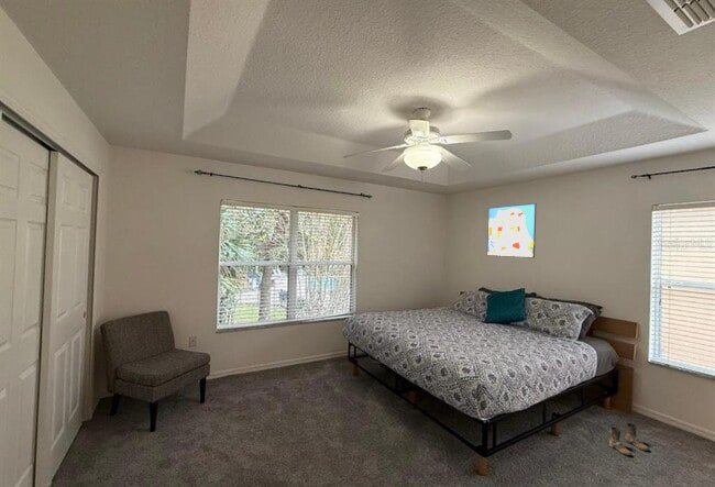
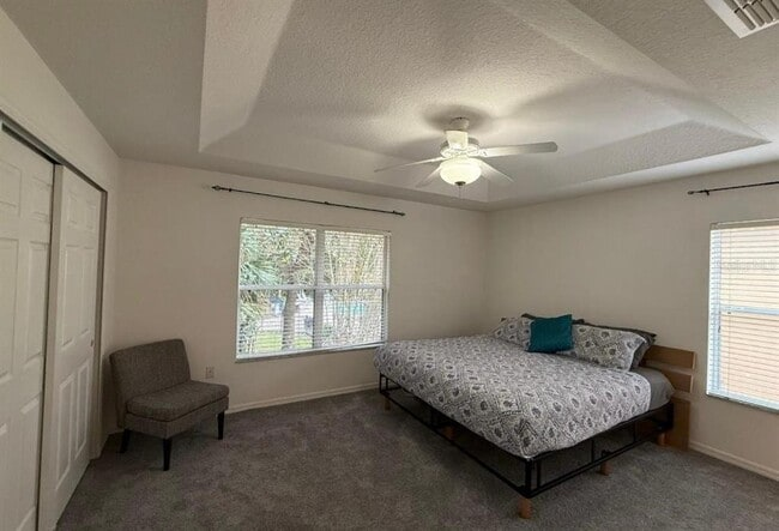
- wall art [486,202,537,259]
- boots [608,422,650,456]
